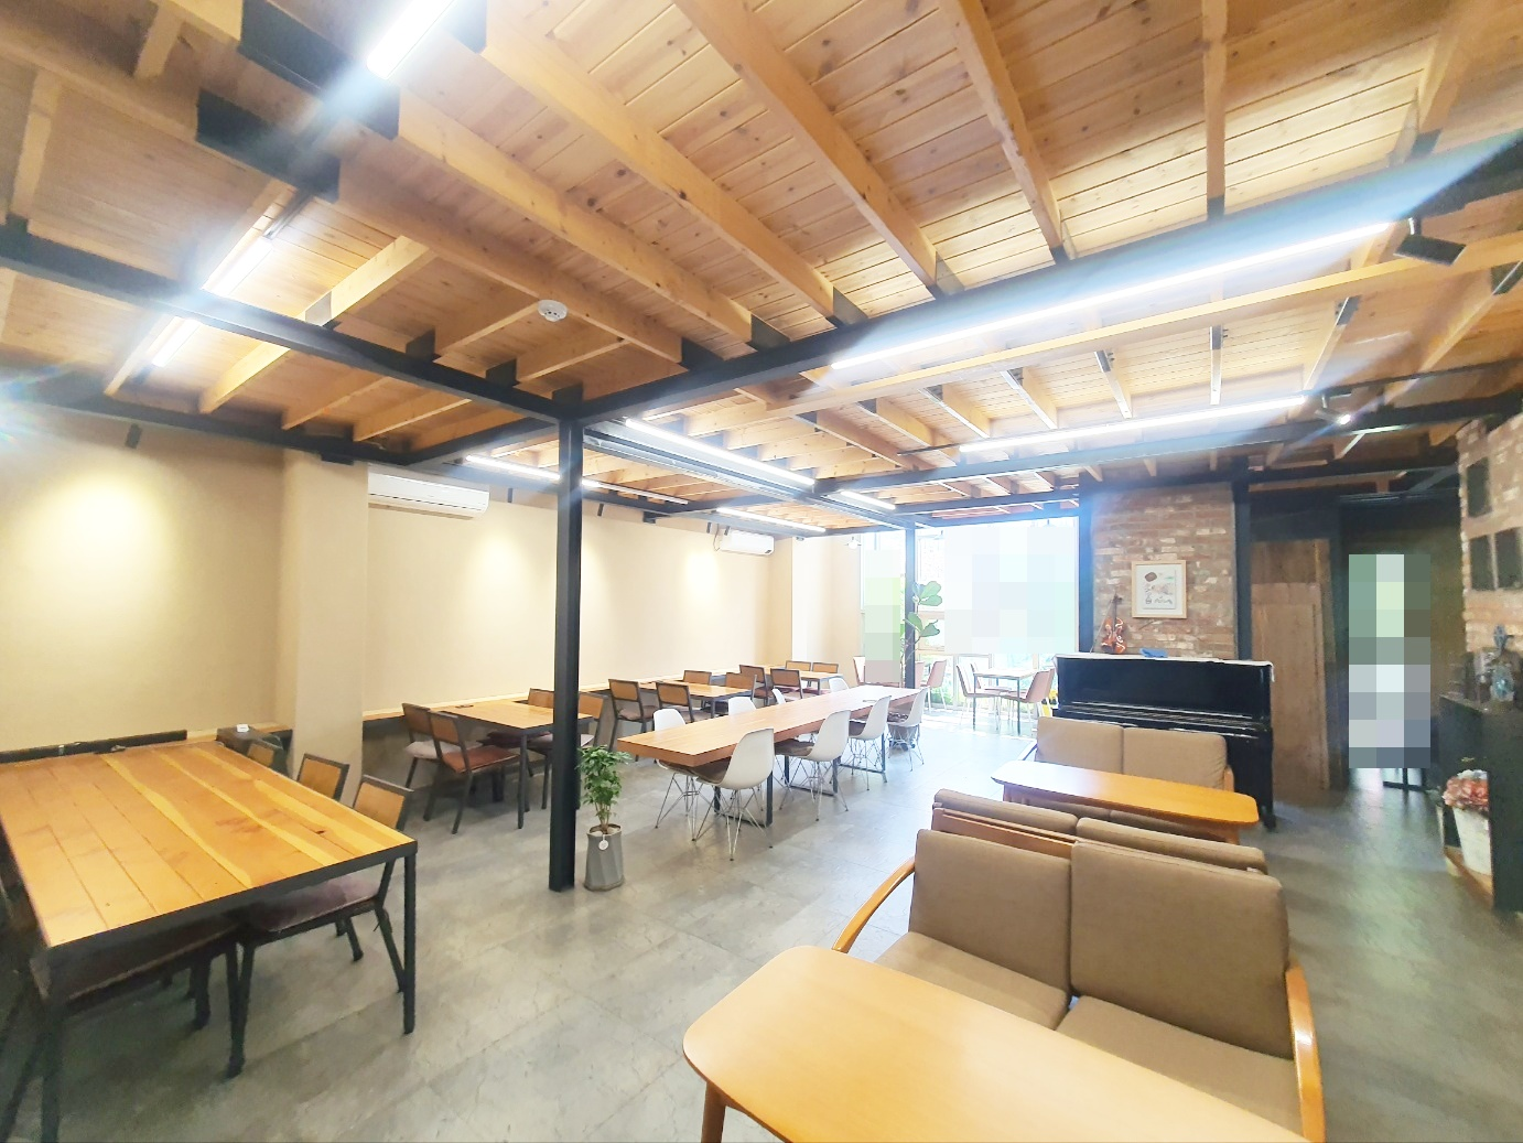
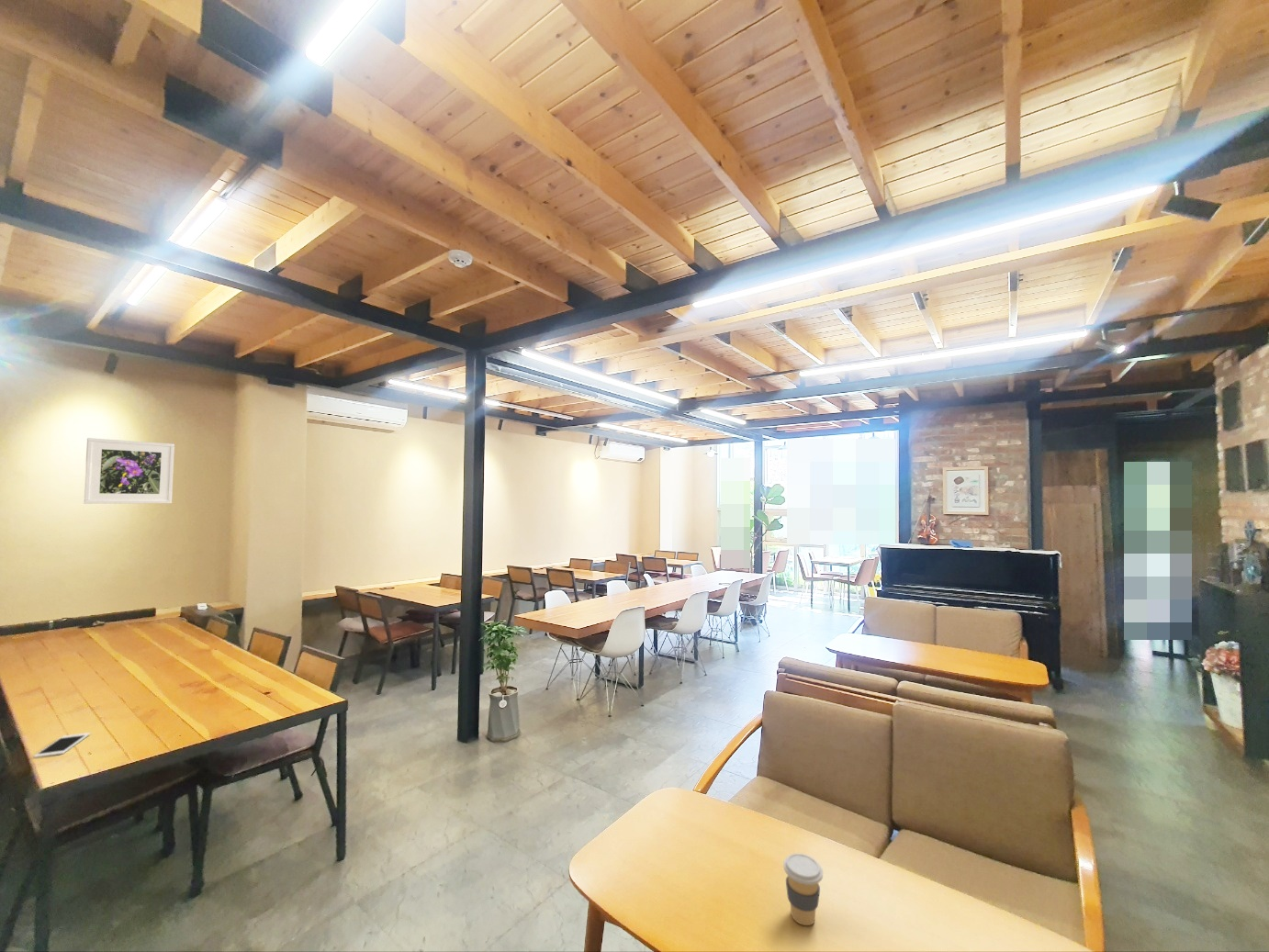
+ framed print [83,437,175,505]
+ cell phone [32,732,91,758]
+ coffee cup [782,853,824,926]
